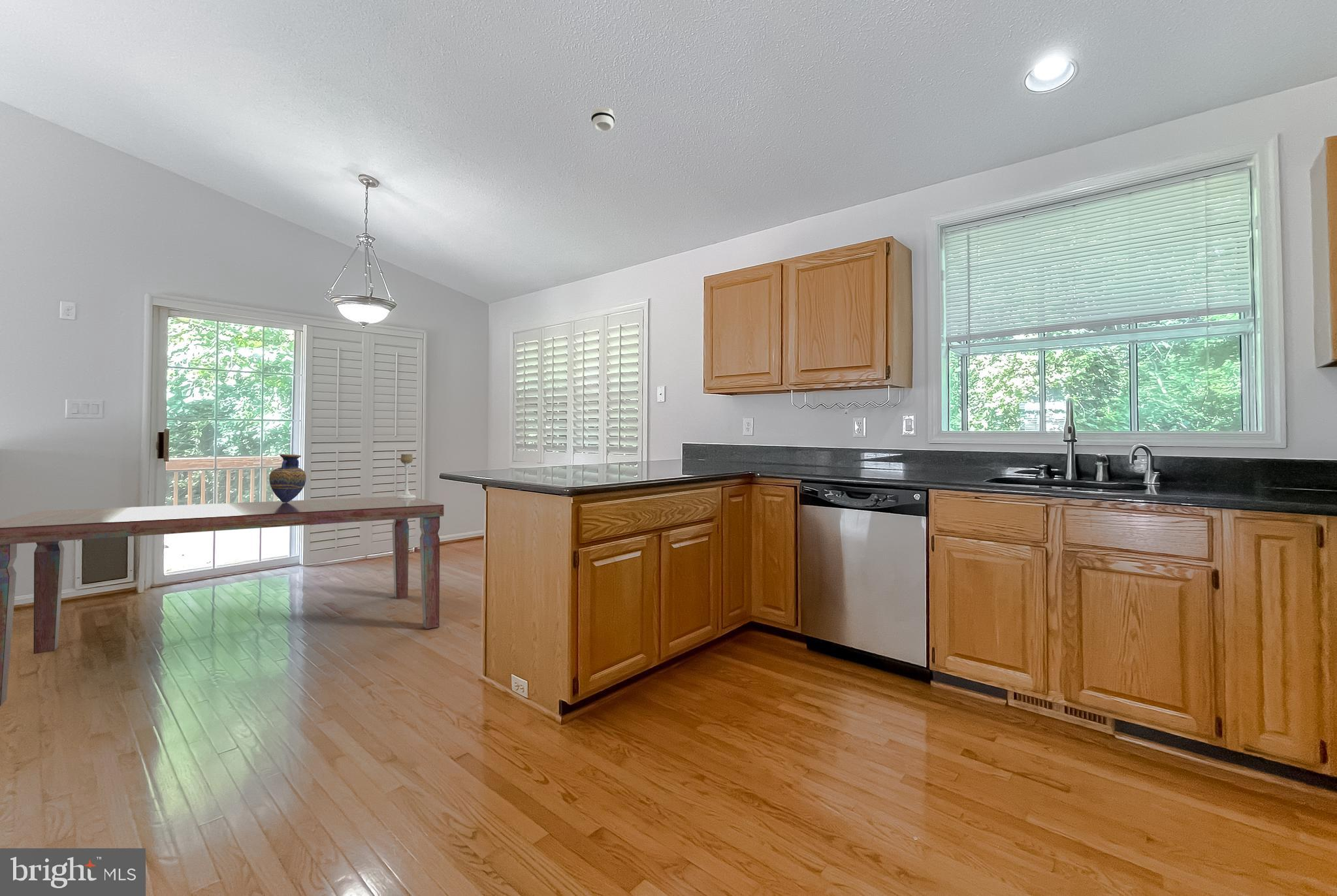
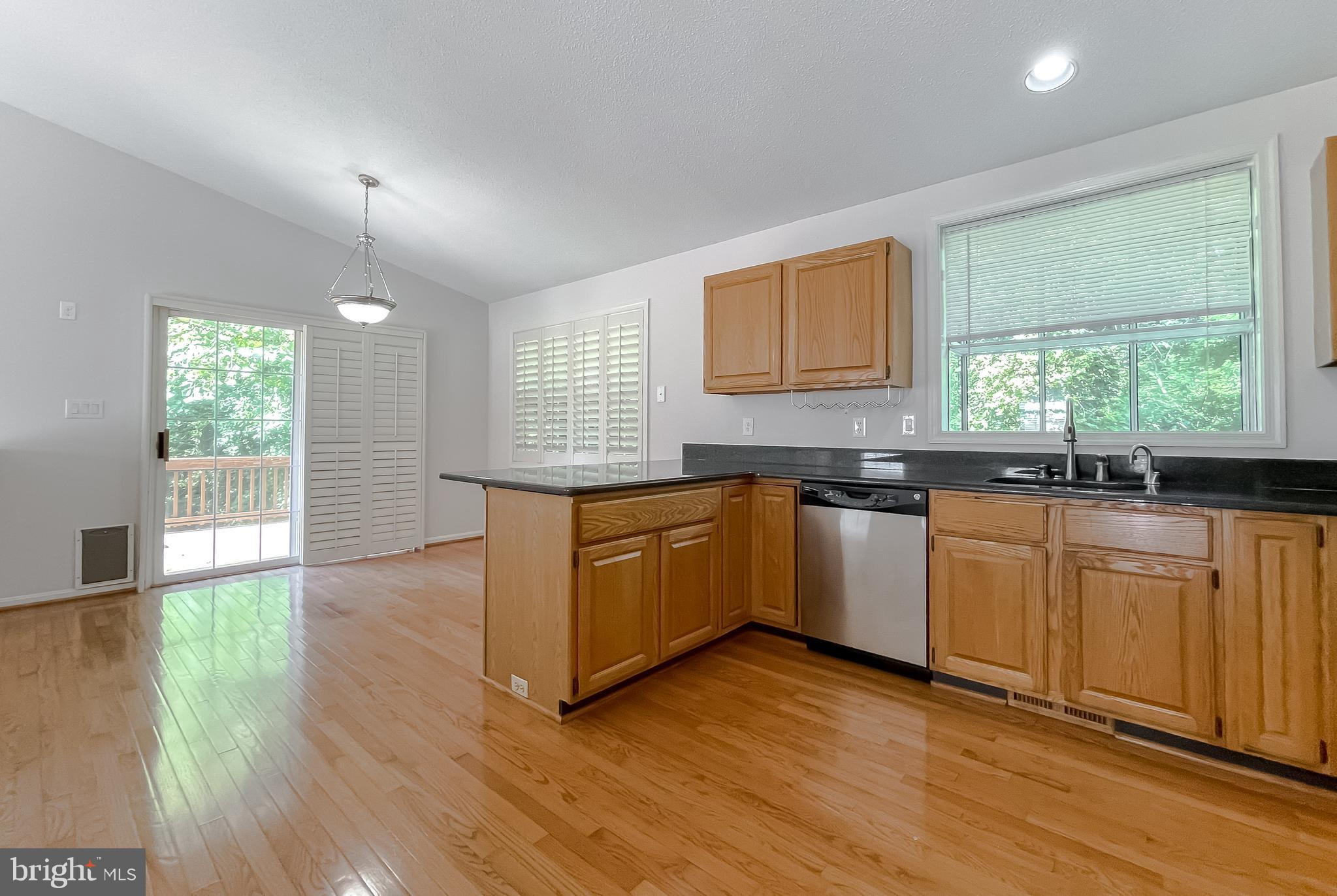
- dining table [0,496,445,707]
- candle holder [397,453,417,498]
- vase [268,453,307,502]
- smoke detector [590,106,616,132]
